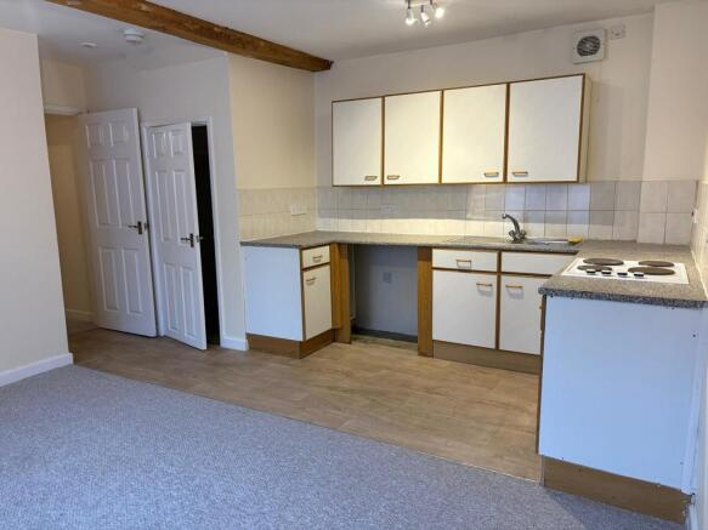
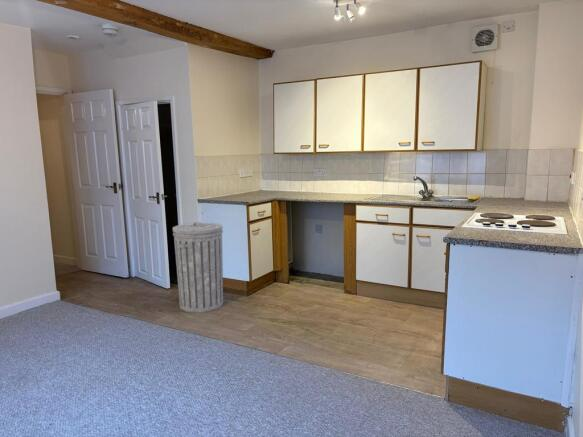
+ trash can [172,221,224,313]
